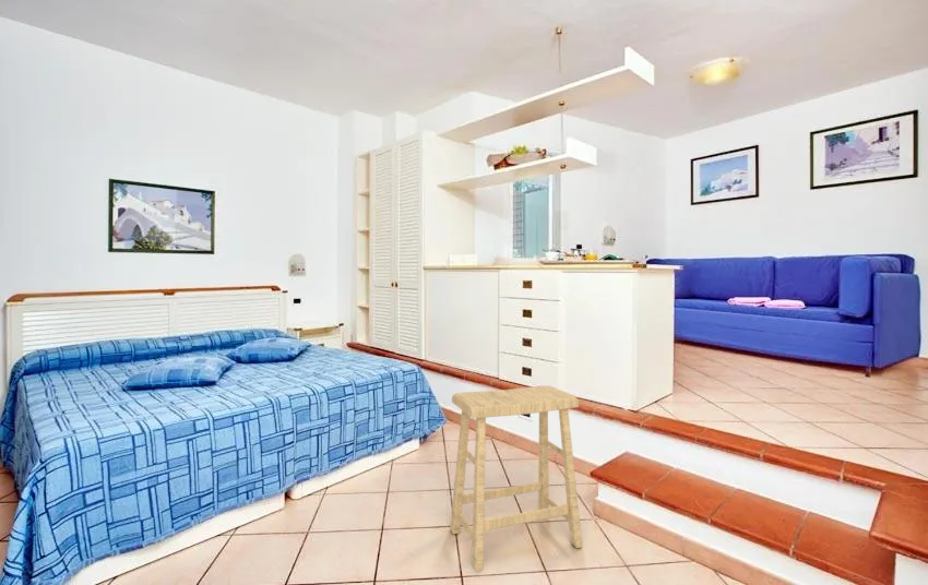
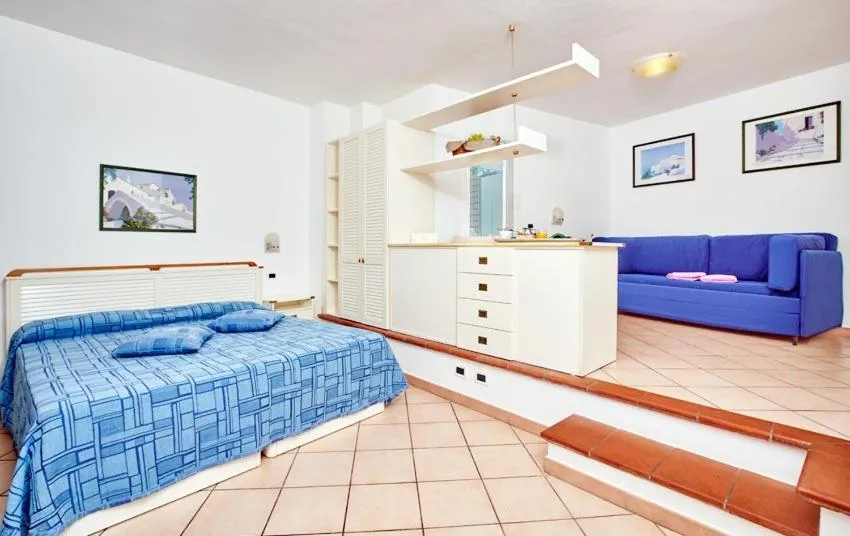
- stool [449,384,584,573]
